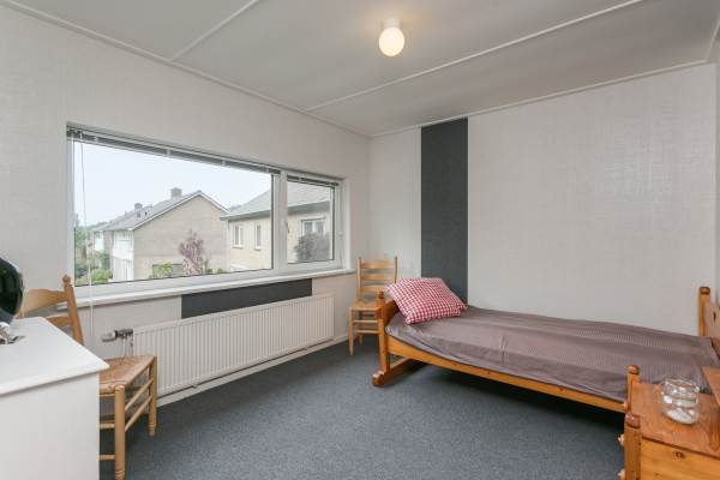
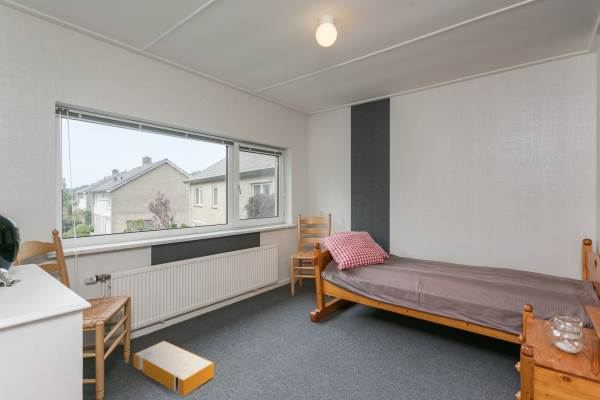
+ storage bin [133,340,215,397]
